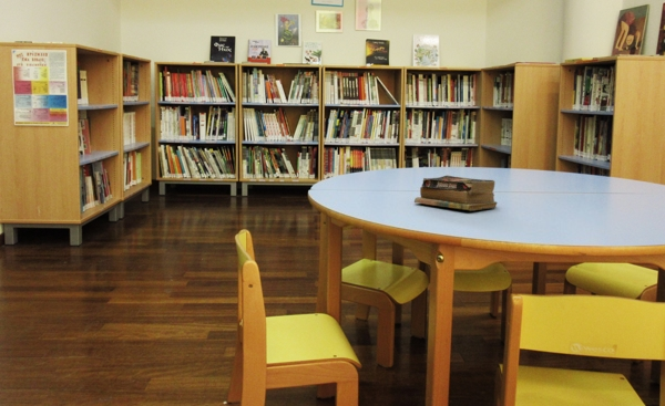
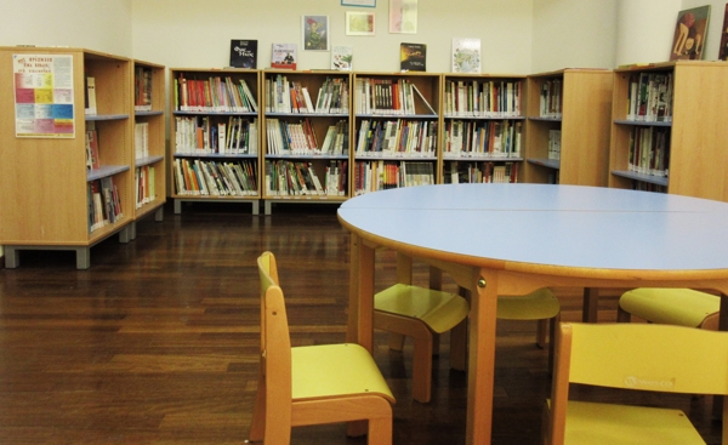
- books [413,175,499,212]
